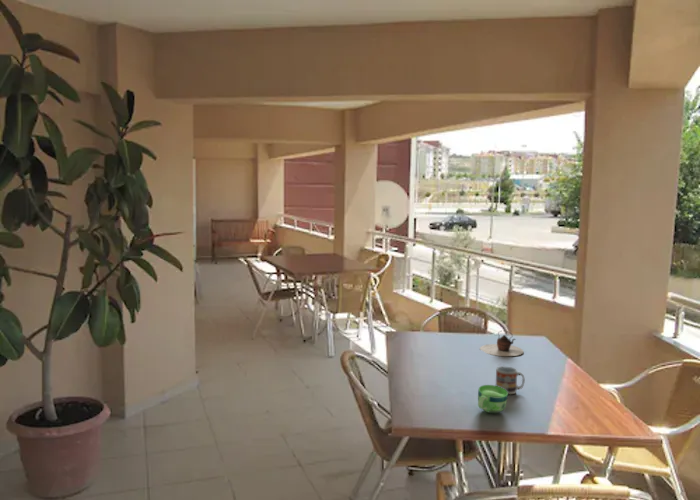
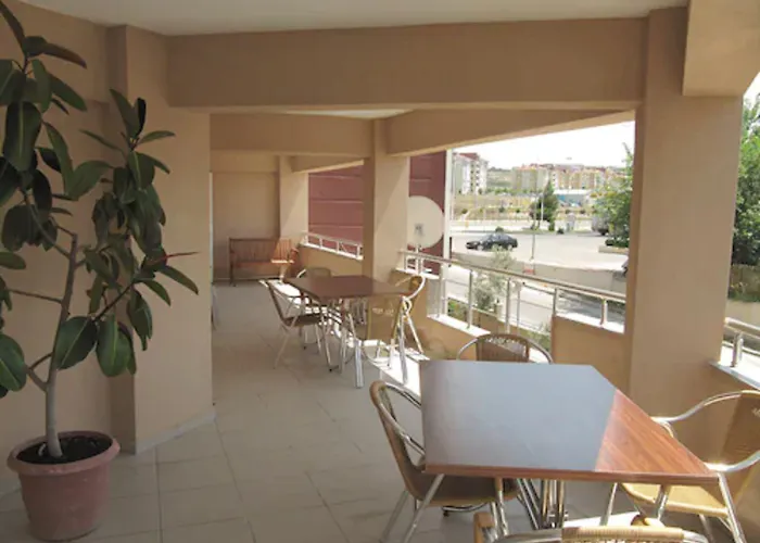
- cup [477,384,509,414]
- cup [495,365,526,395]
- teapot [479,330,525,357]
